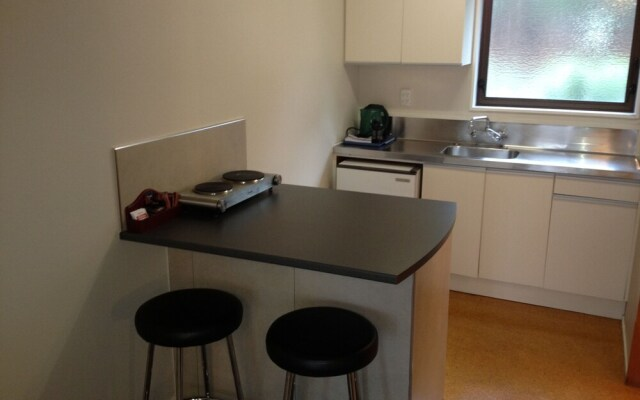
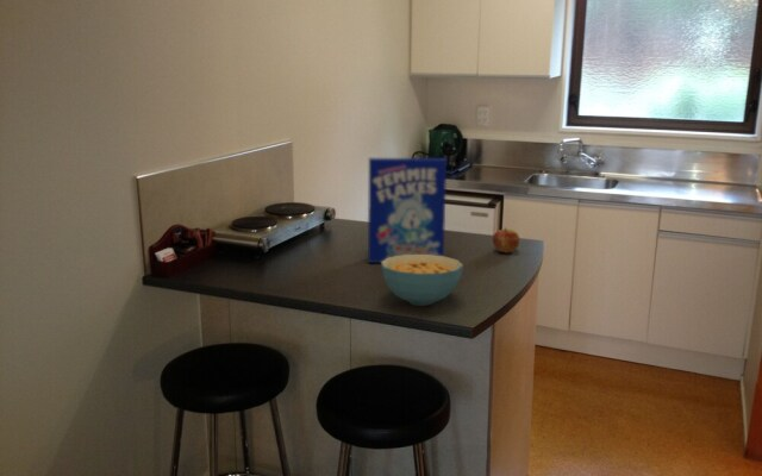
+ cereal box [367,157,448,264]
+ apple [492,226,520,253]
+ cereal bowl [380,255,464,307]
